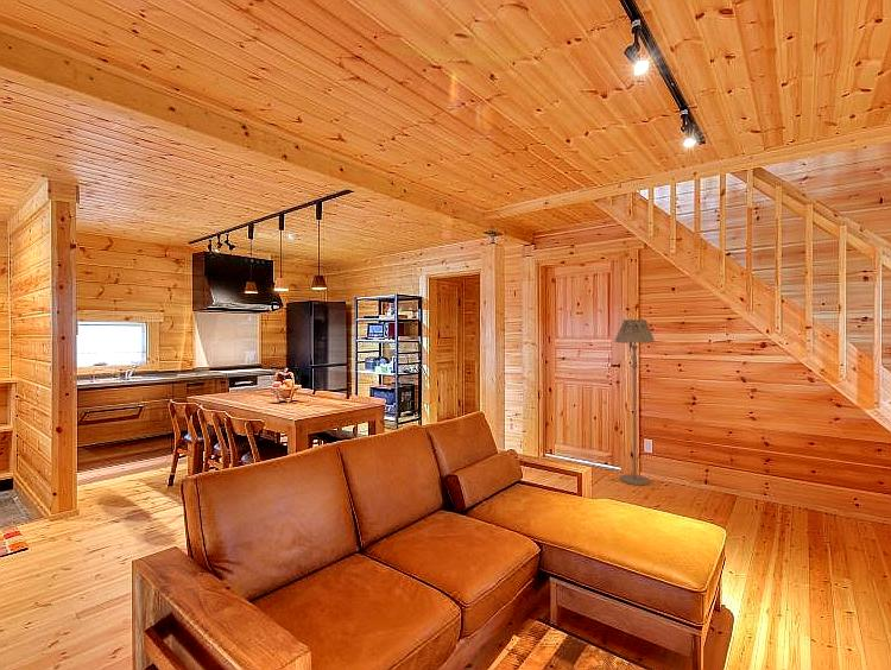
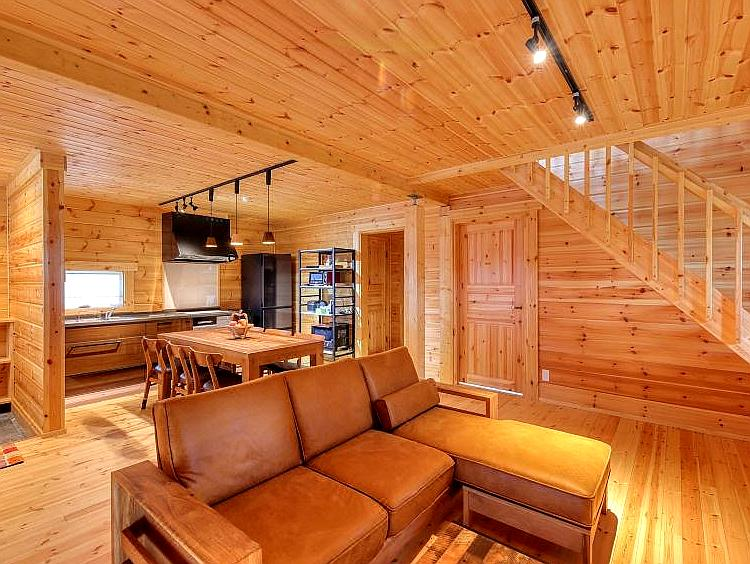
- floor lamp [614,318,656,486]
